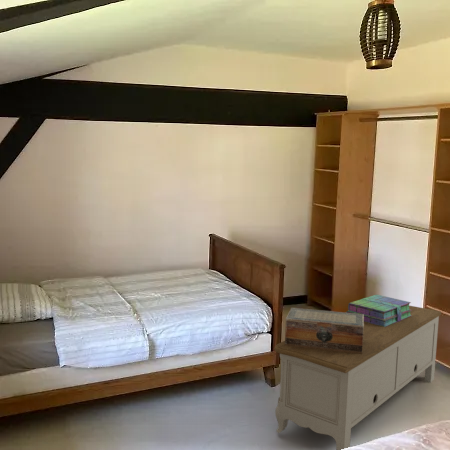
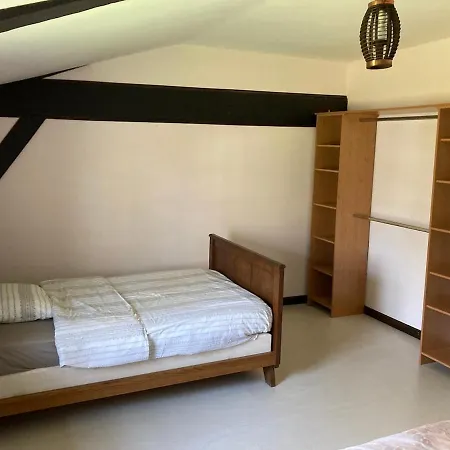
- storage bench [273,305,442,450]
- decorative box [284,307,364,354]
- stack of books [345,294,412,327]
